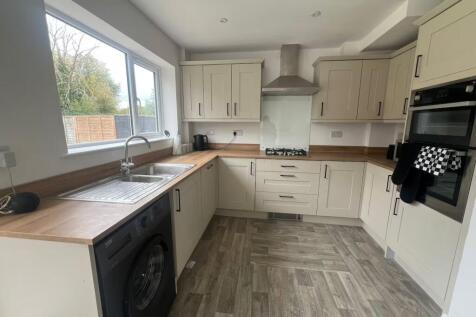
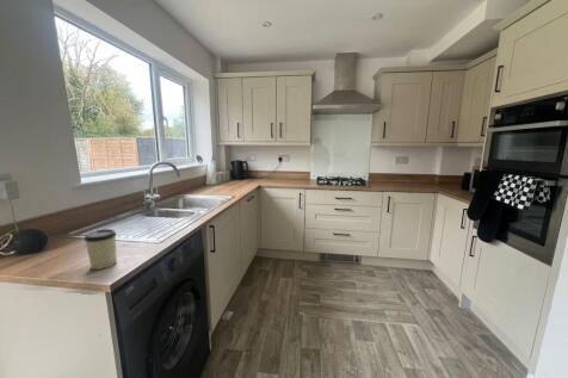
+ cup [84,228,118,271]
